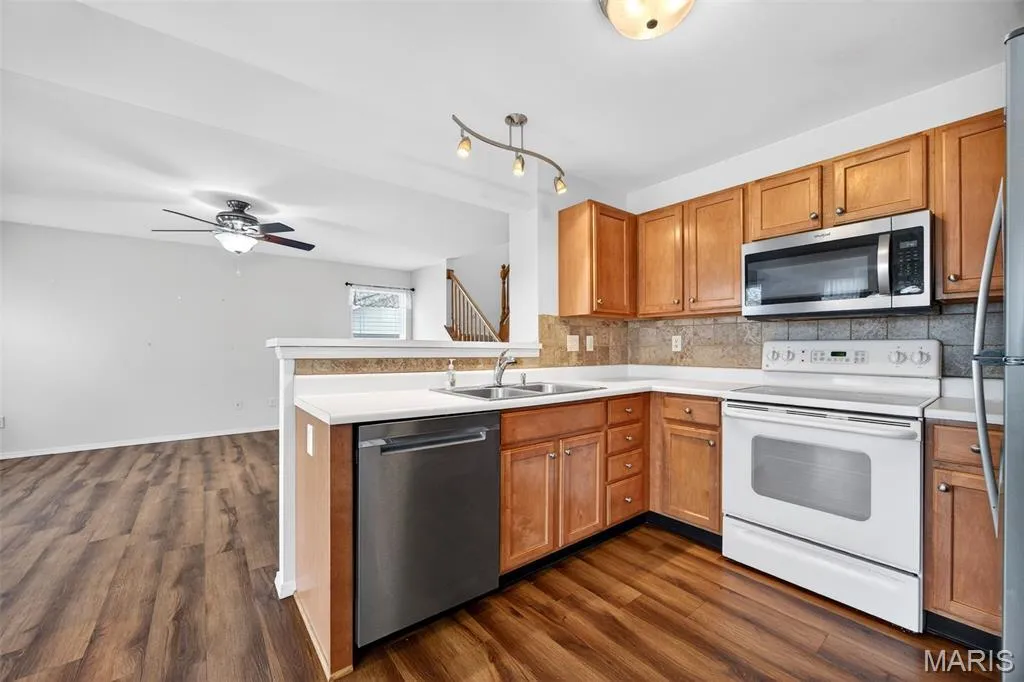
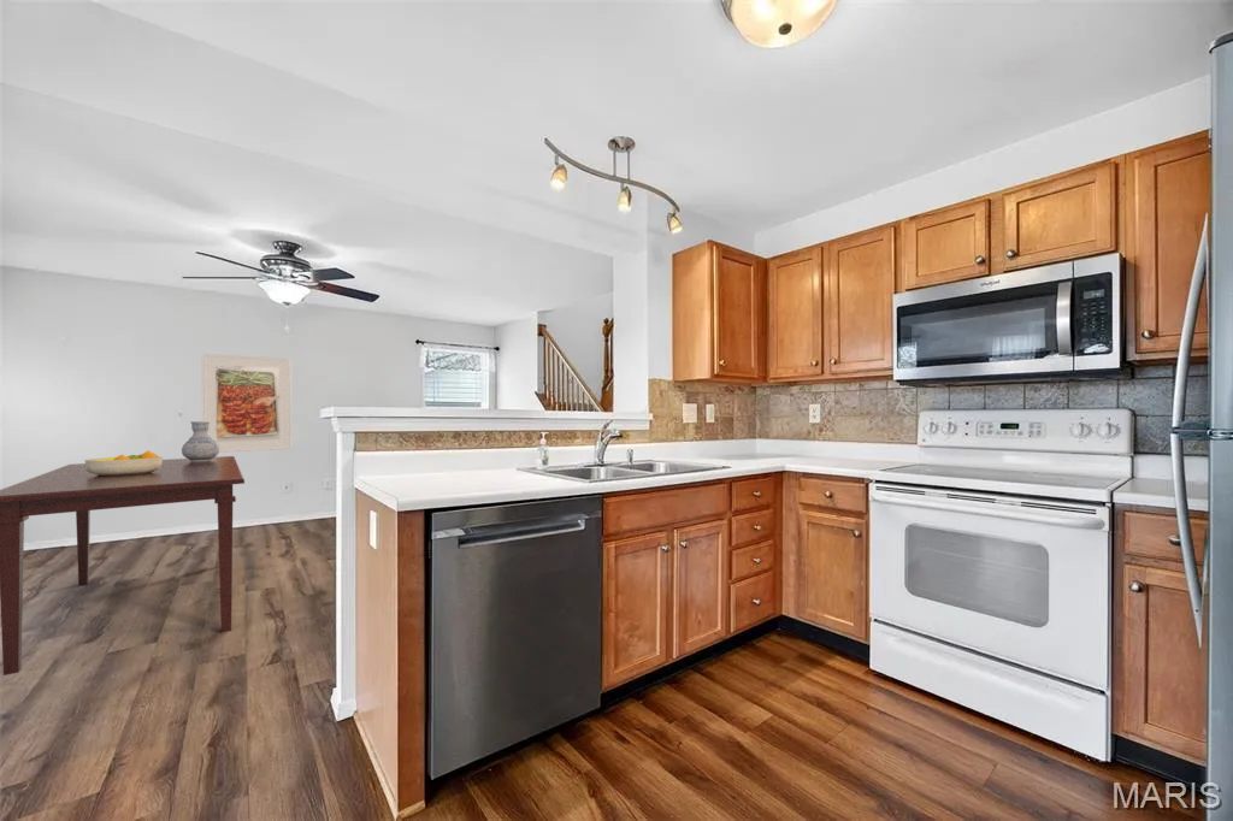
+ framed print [201,353,293,454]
+ fruit bowl [84,449,164,476]
+ vase [181,420,220,462]
+ dining table [0,455,246,677]
